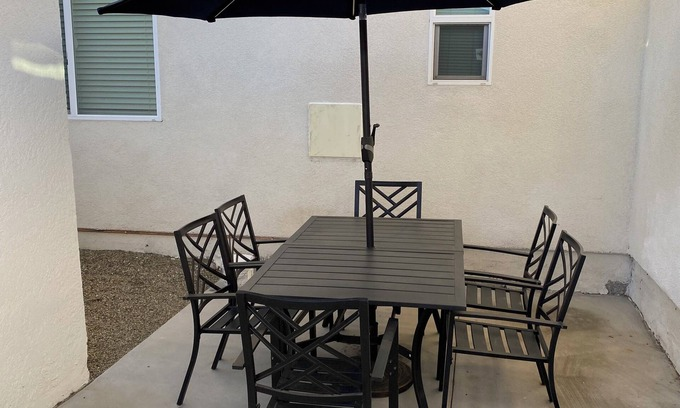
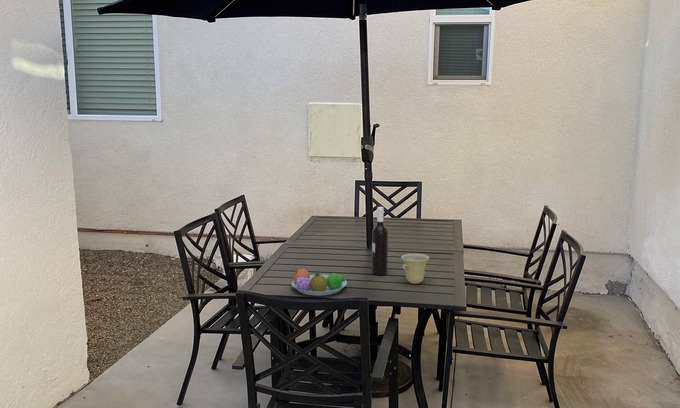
+ fruit bowl [290,268,348,297]
+ wine bottle [371,206,389,276]
+ cup [400,253,430,285]
